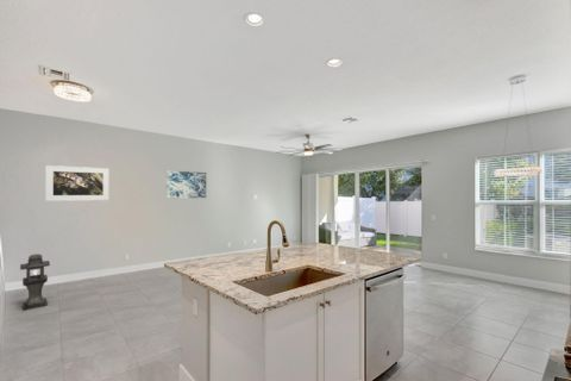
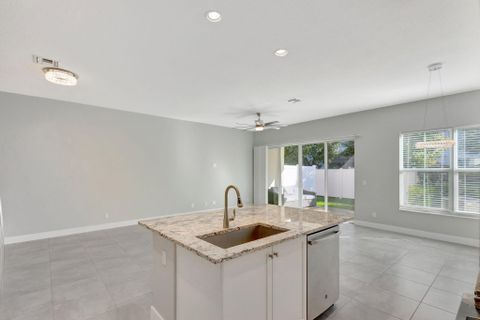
- lantern [19,252,51,312]
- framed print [45,164,111,202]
- wall art [165,169,207,200]
